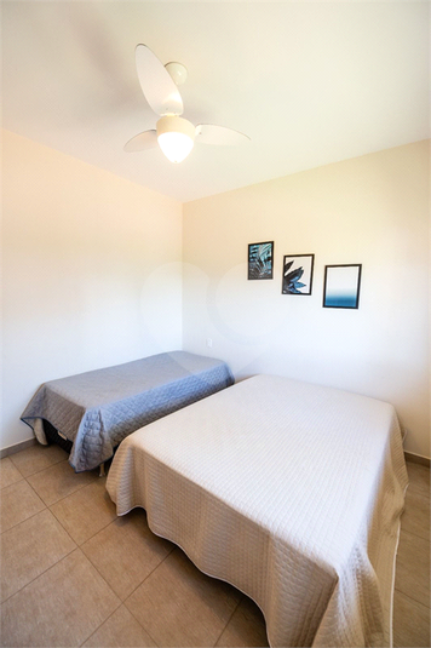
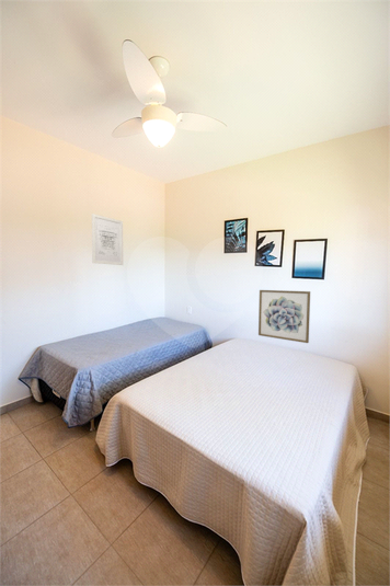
+ wall art [257,289,311,344]
+ wall art [91,212,124,266]
